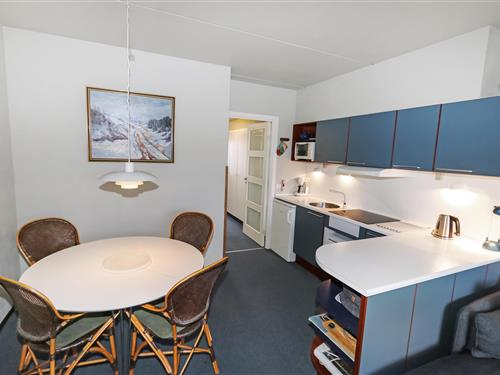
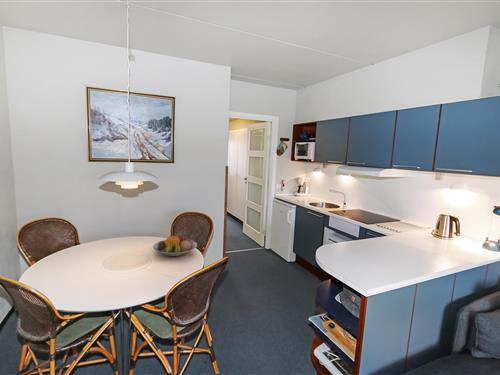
+ fruit bowl [152,234,198,257]
